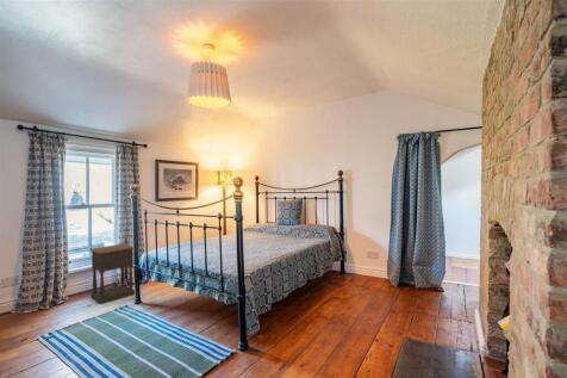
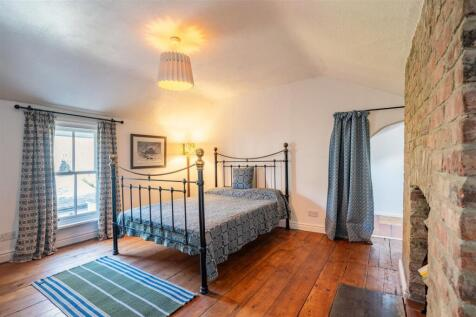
- nightstand [88,243,136,305]
